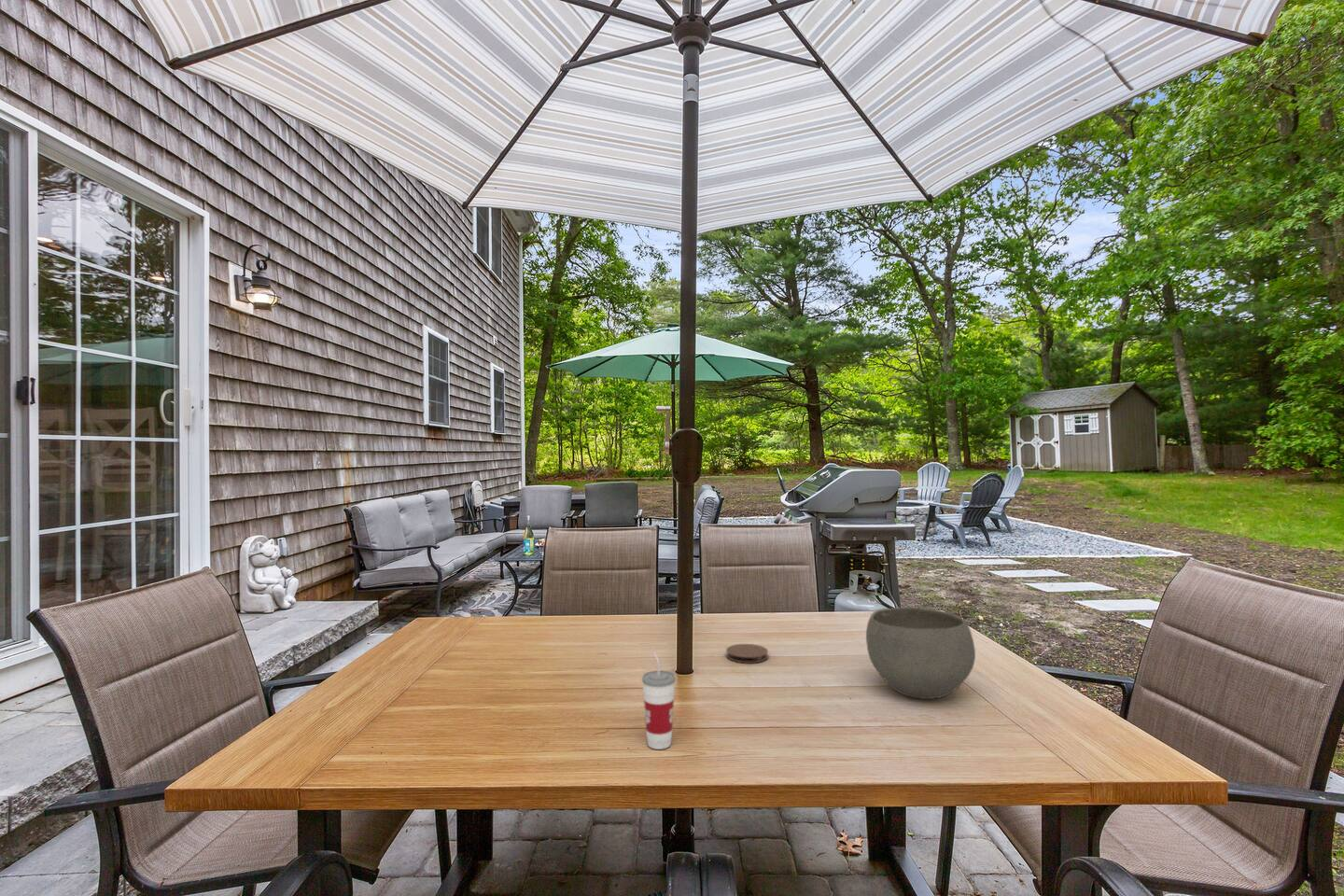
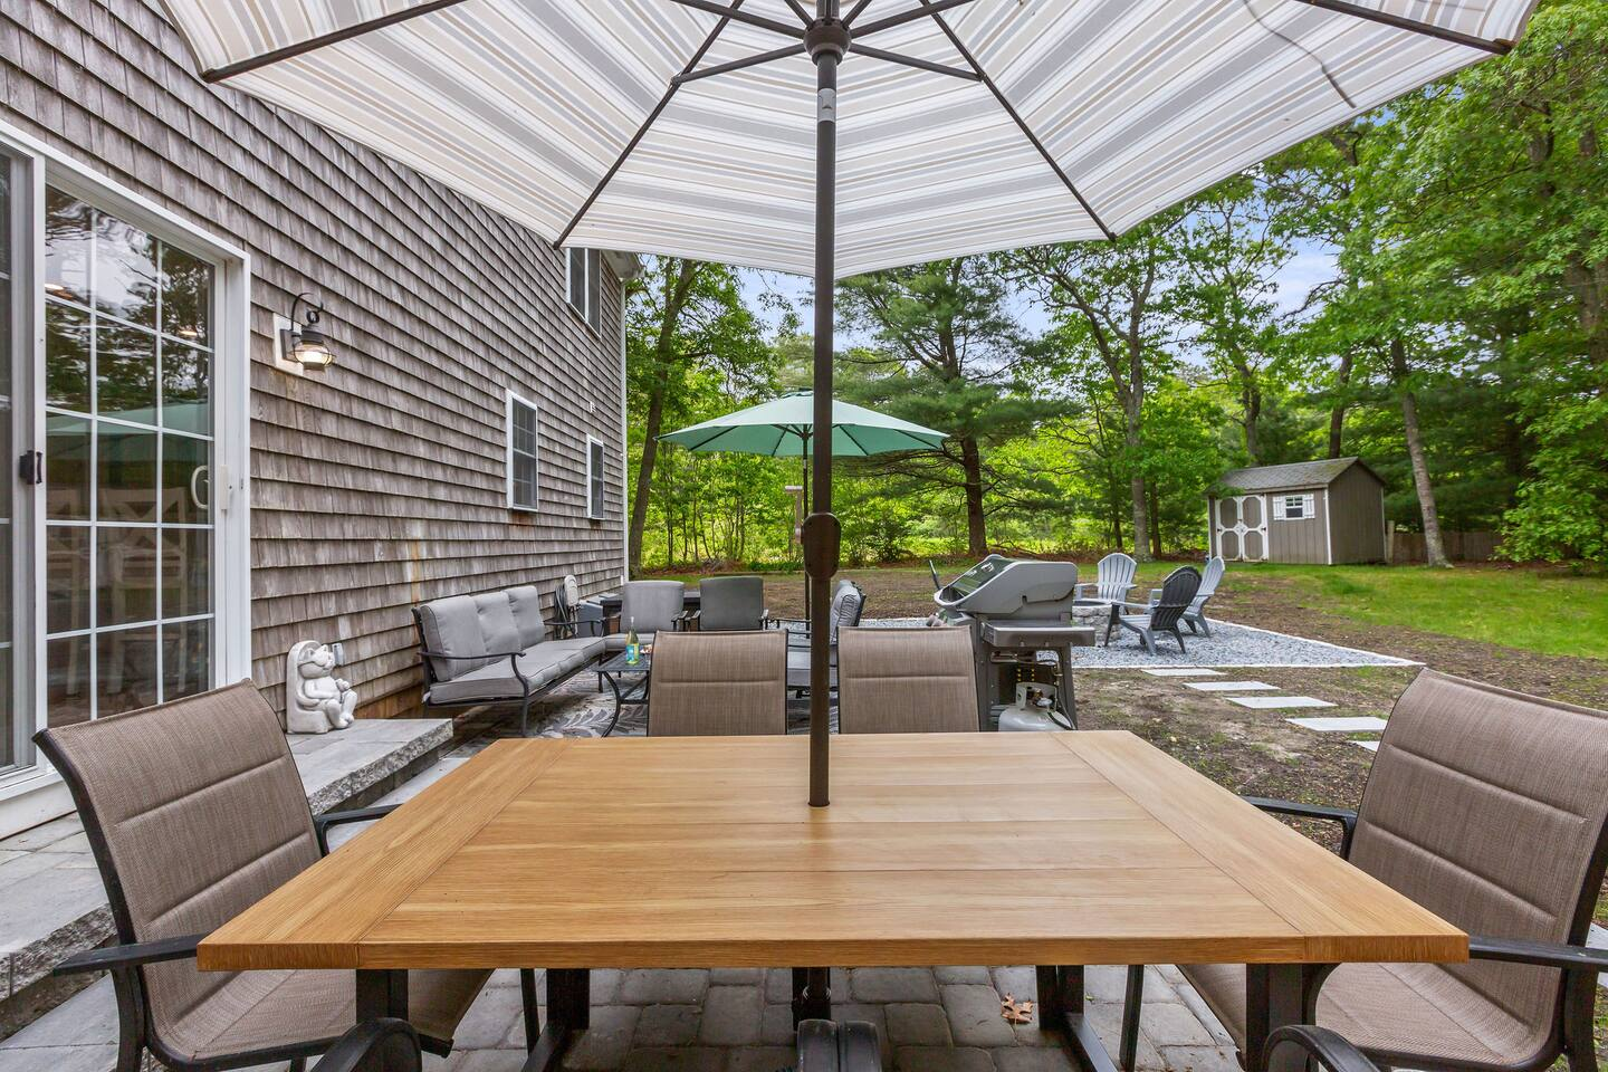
- bowl [865,607,976,700]
- cup [641,651,677,750]
- coaster [725,643,769,665]
